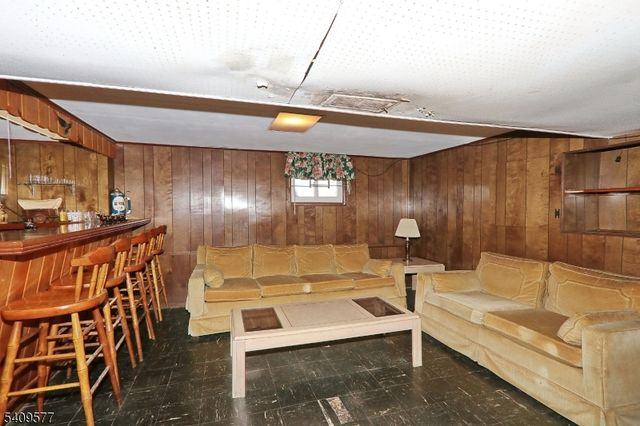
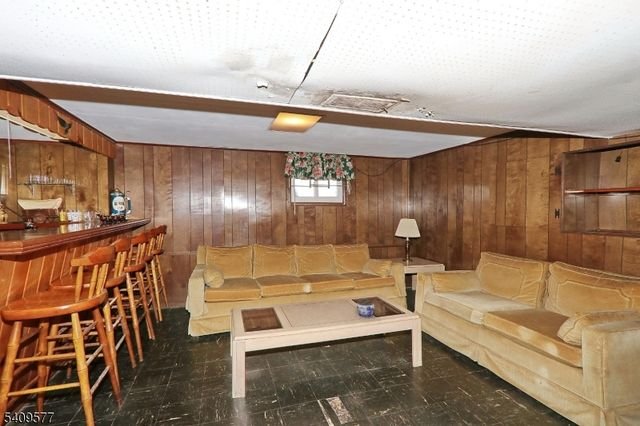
+ jar [356,299,375,318]
